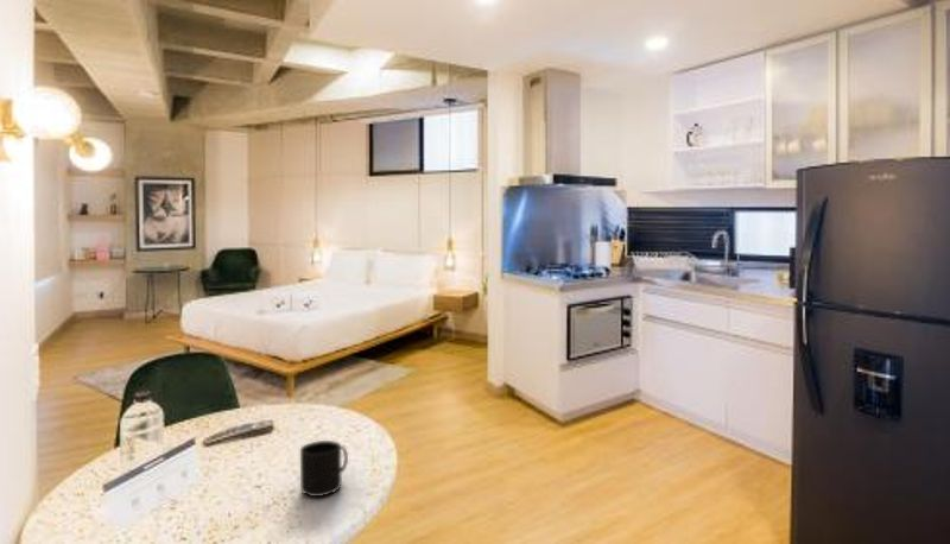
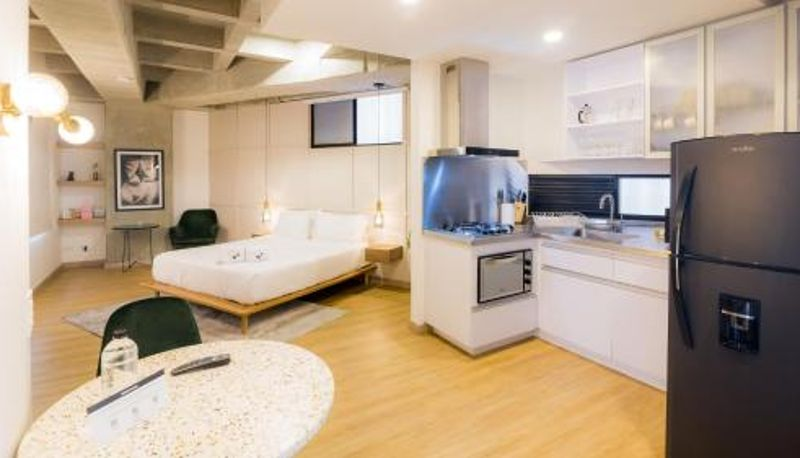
- mug [299,439,349,498]
